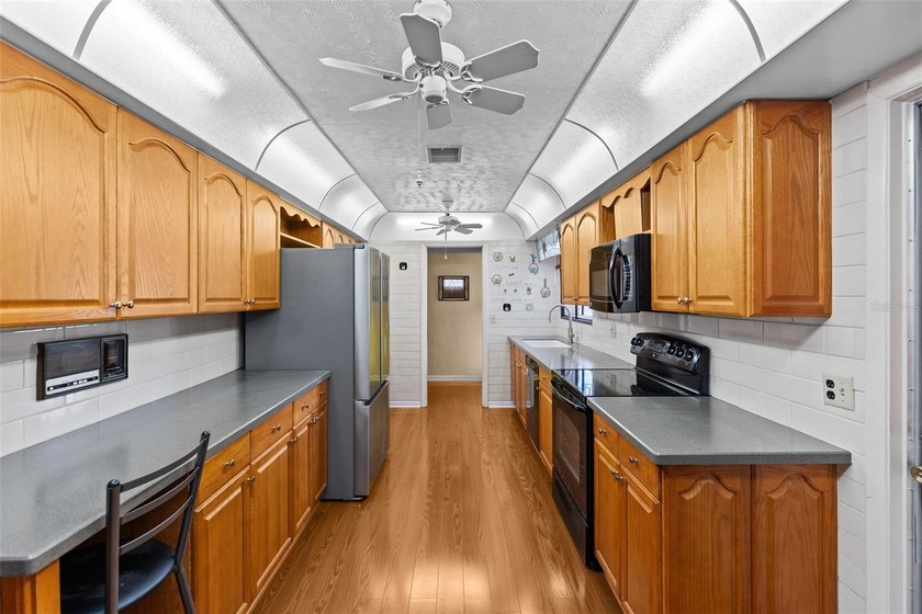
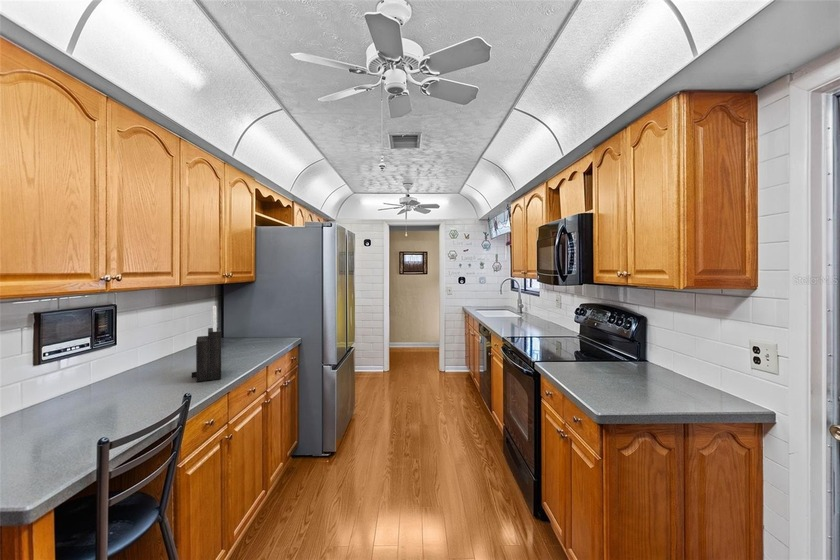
+ knife block [191,305,222,383]
